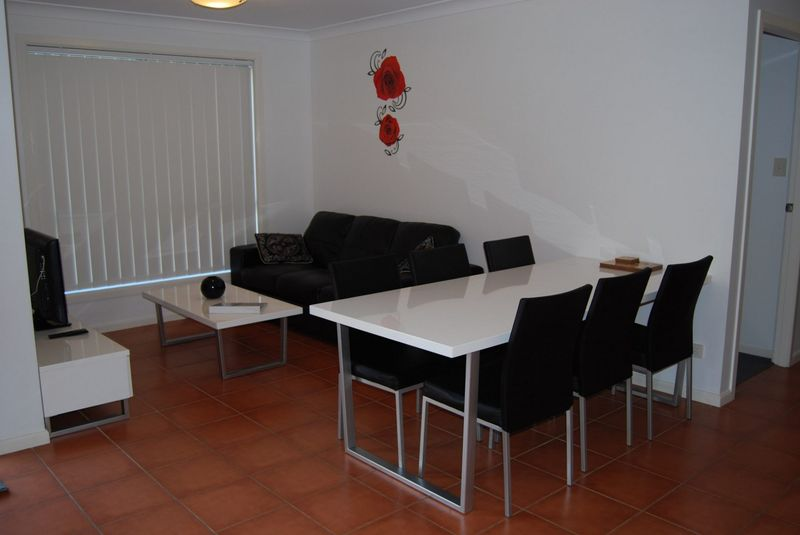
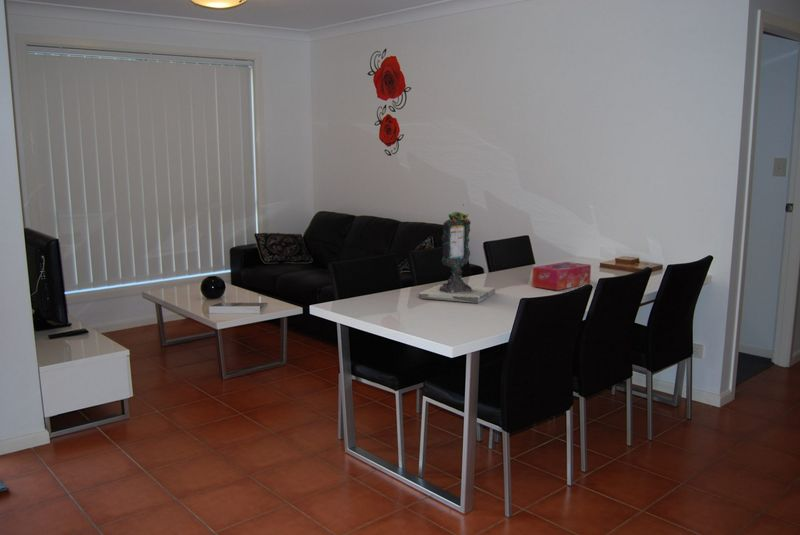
+ tissue box [531,261,592,291]
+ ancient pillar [418,203,496,304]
